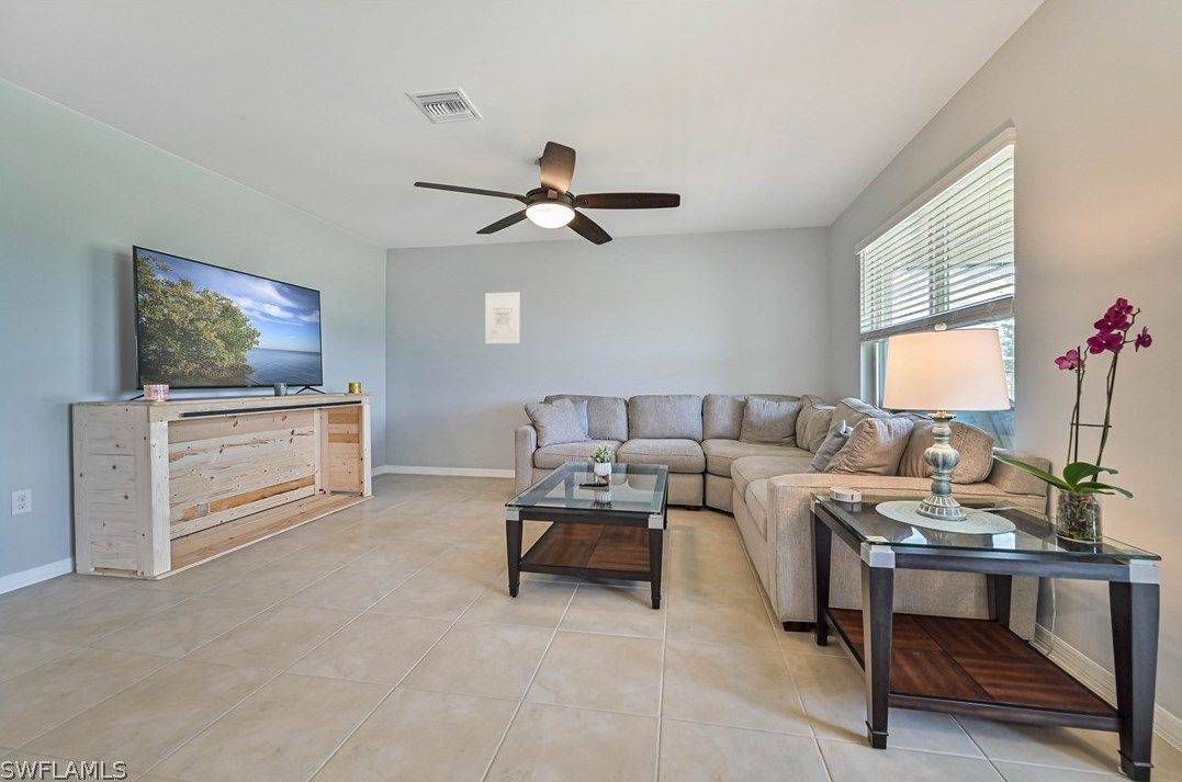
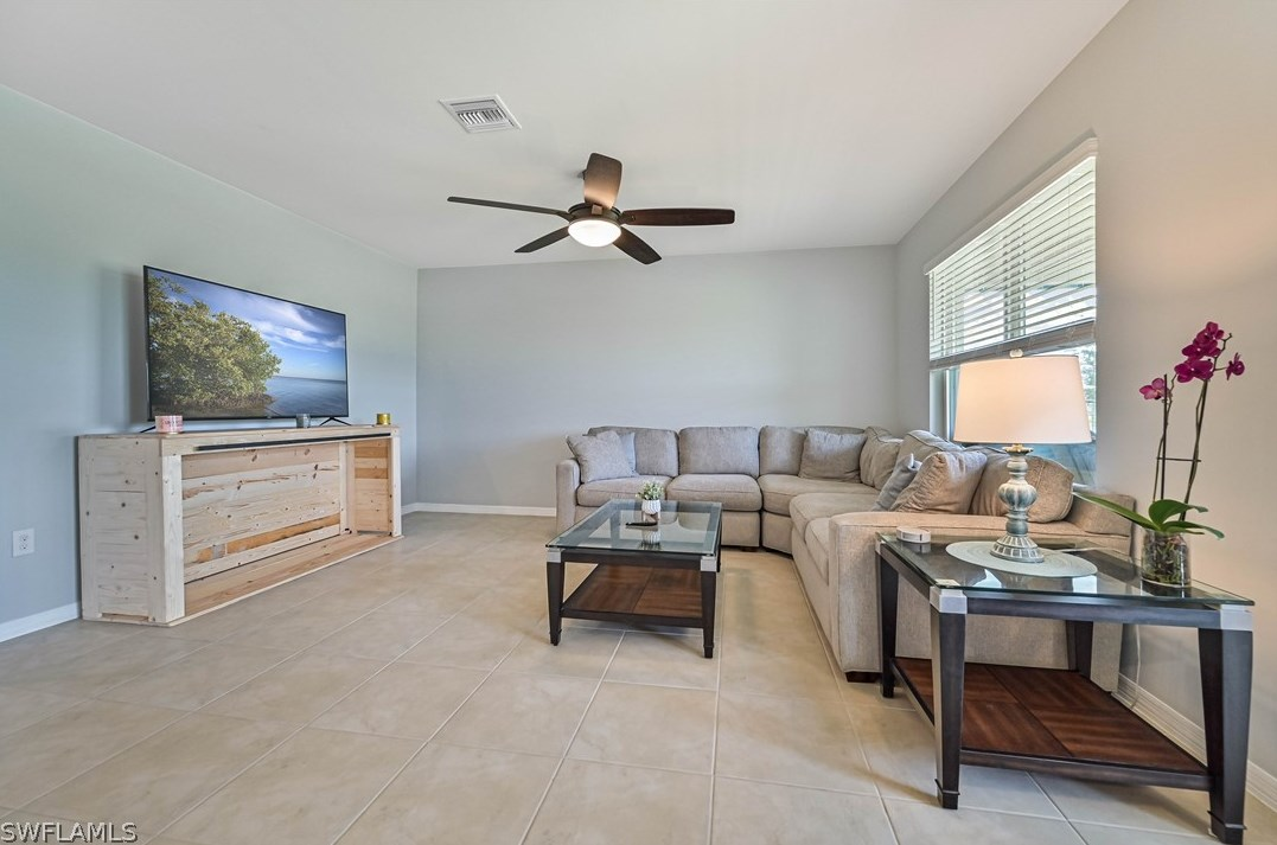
- wall art [484,292,521,344]
